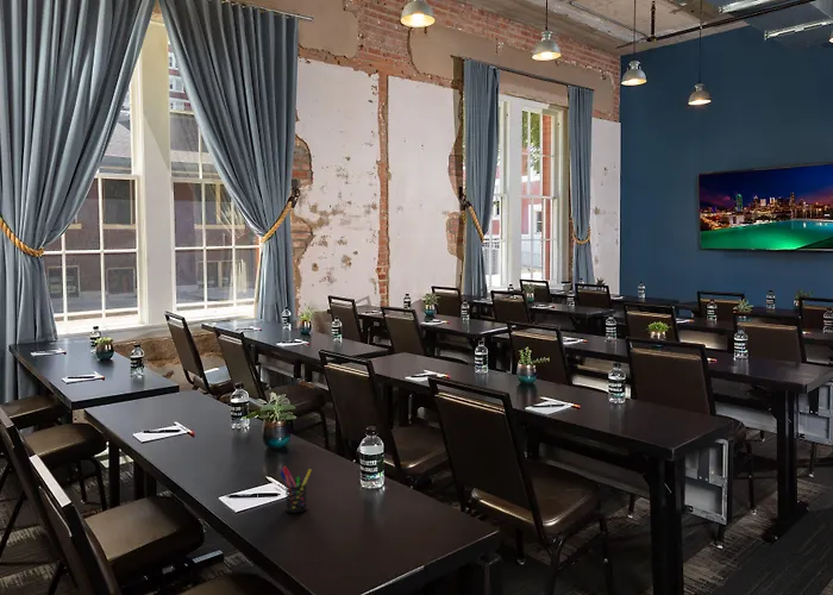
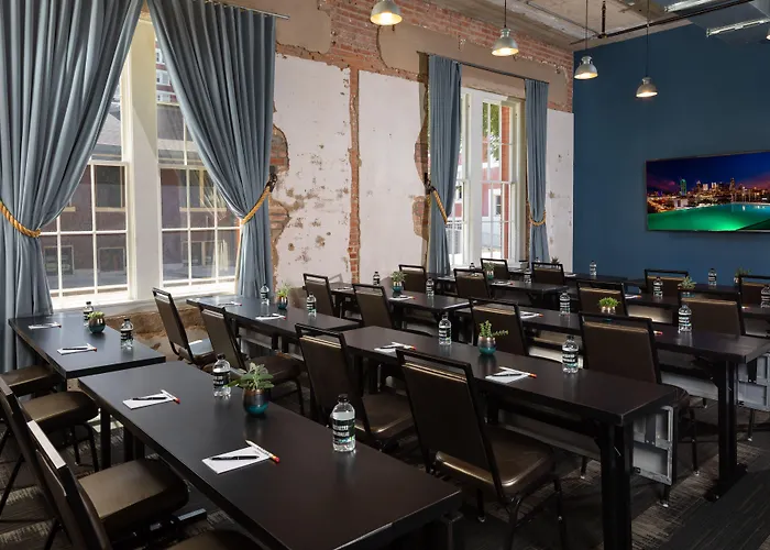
- pen holder [278,465,313,514]
